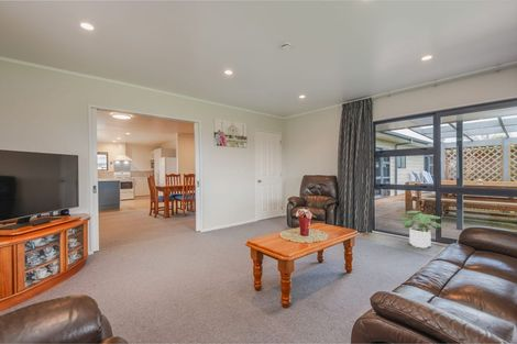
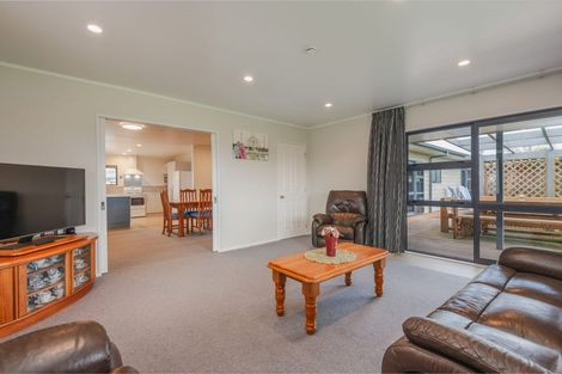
- potted plant [398,210,447,248]
